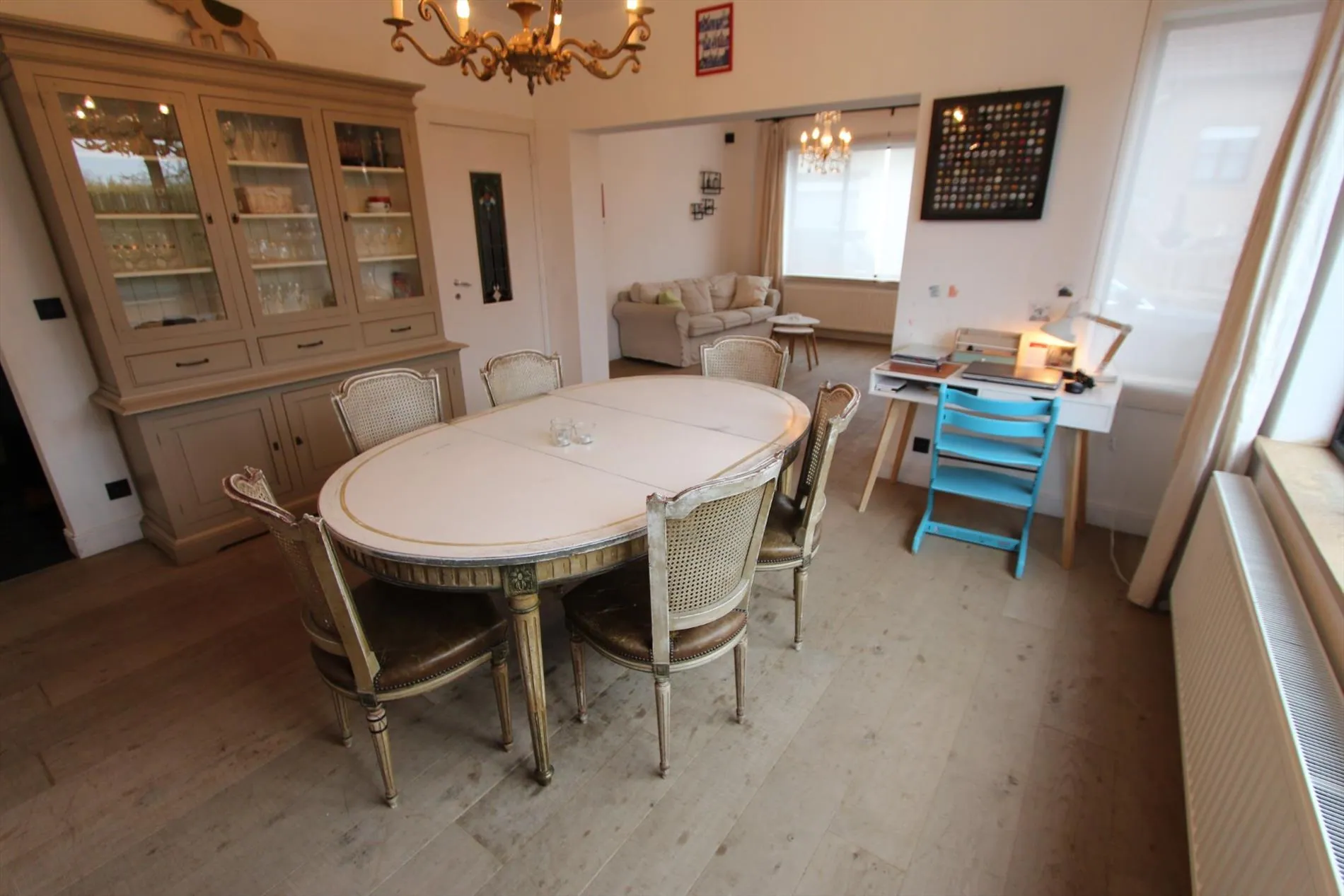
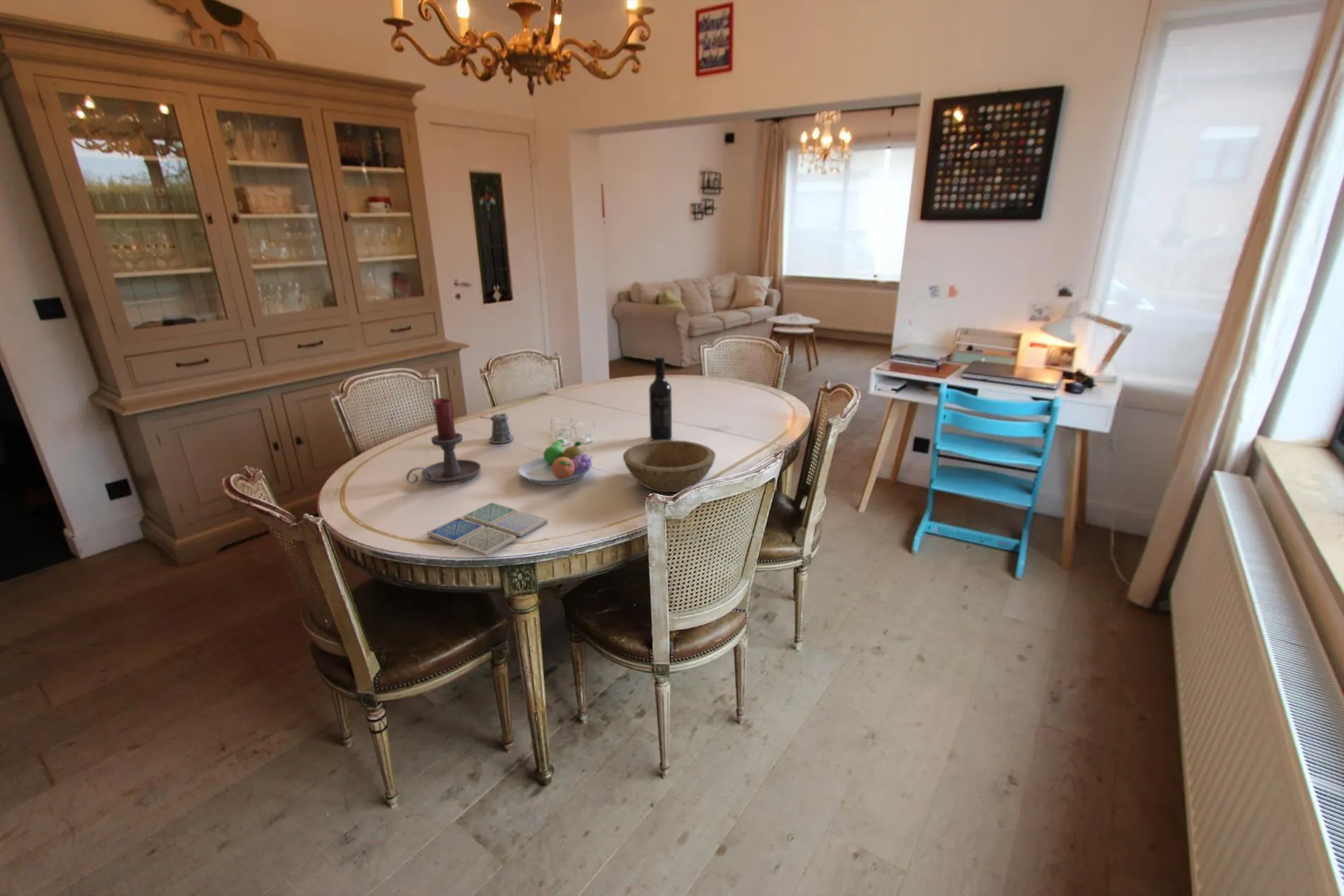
+ pepper shaker [480,412,514,444]
+ fruit bowl [518,438,593,486]
+ drink coaster [427,501,548,557]
+ wine bottle [648,356,673,441]
+ bowl [622,439,717,493]
+ candle holder [405,397,482,485]
